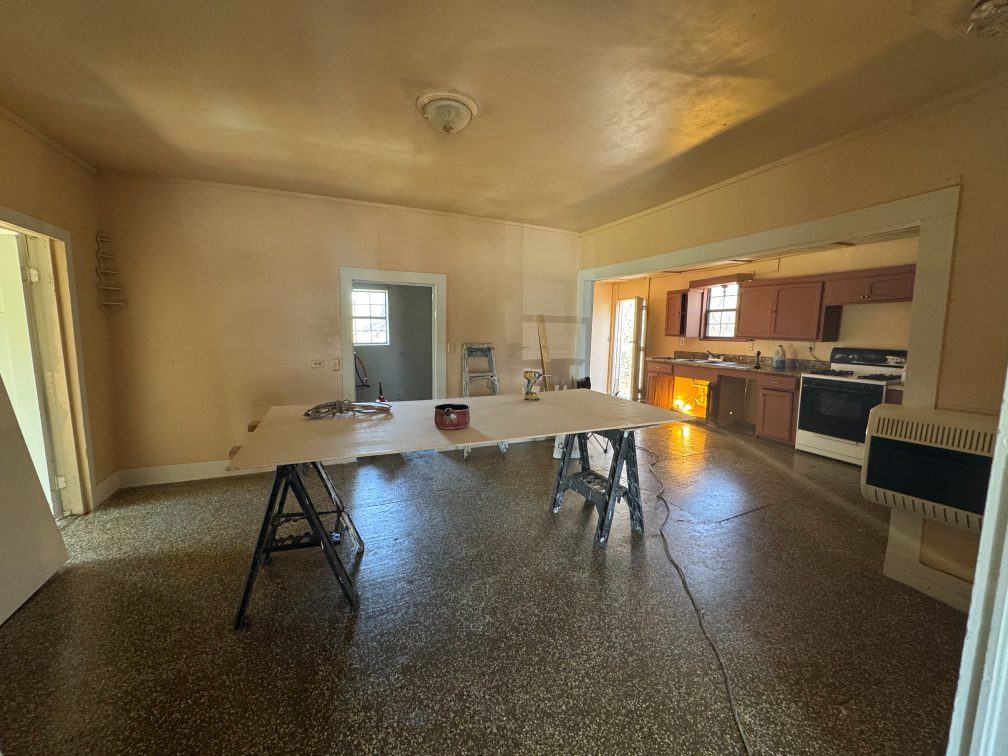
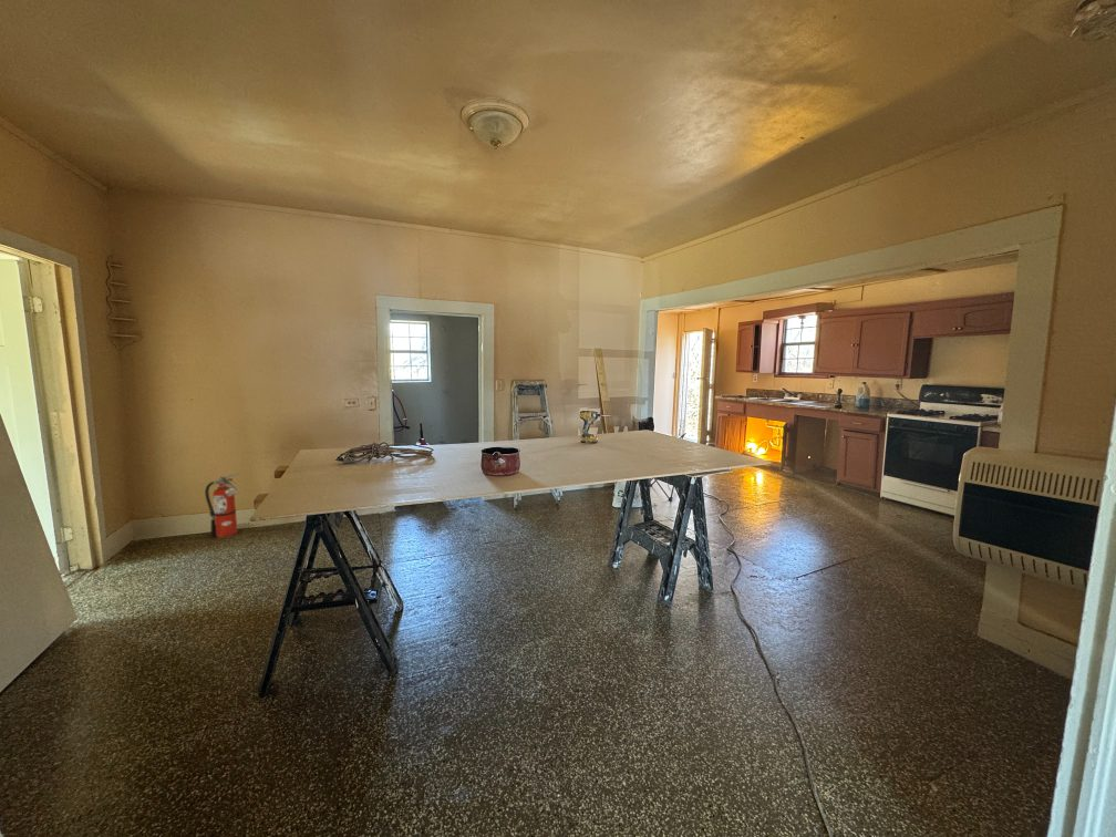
+ fire extinguisher [204,472,240,539]
